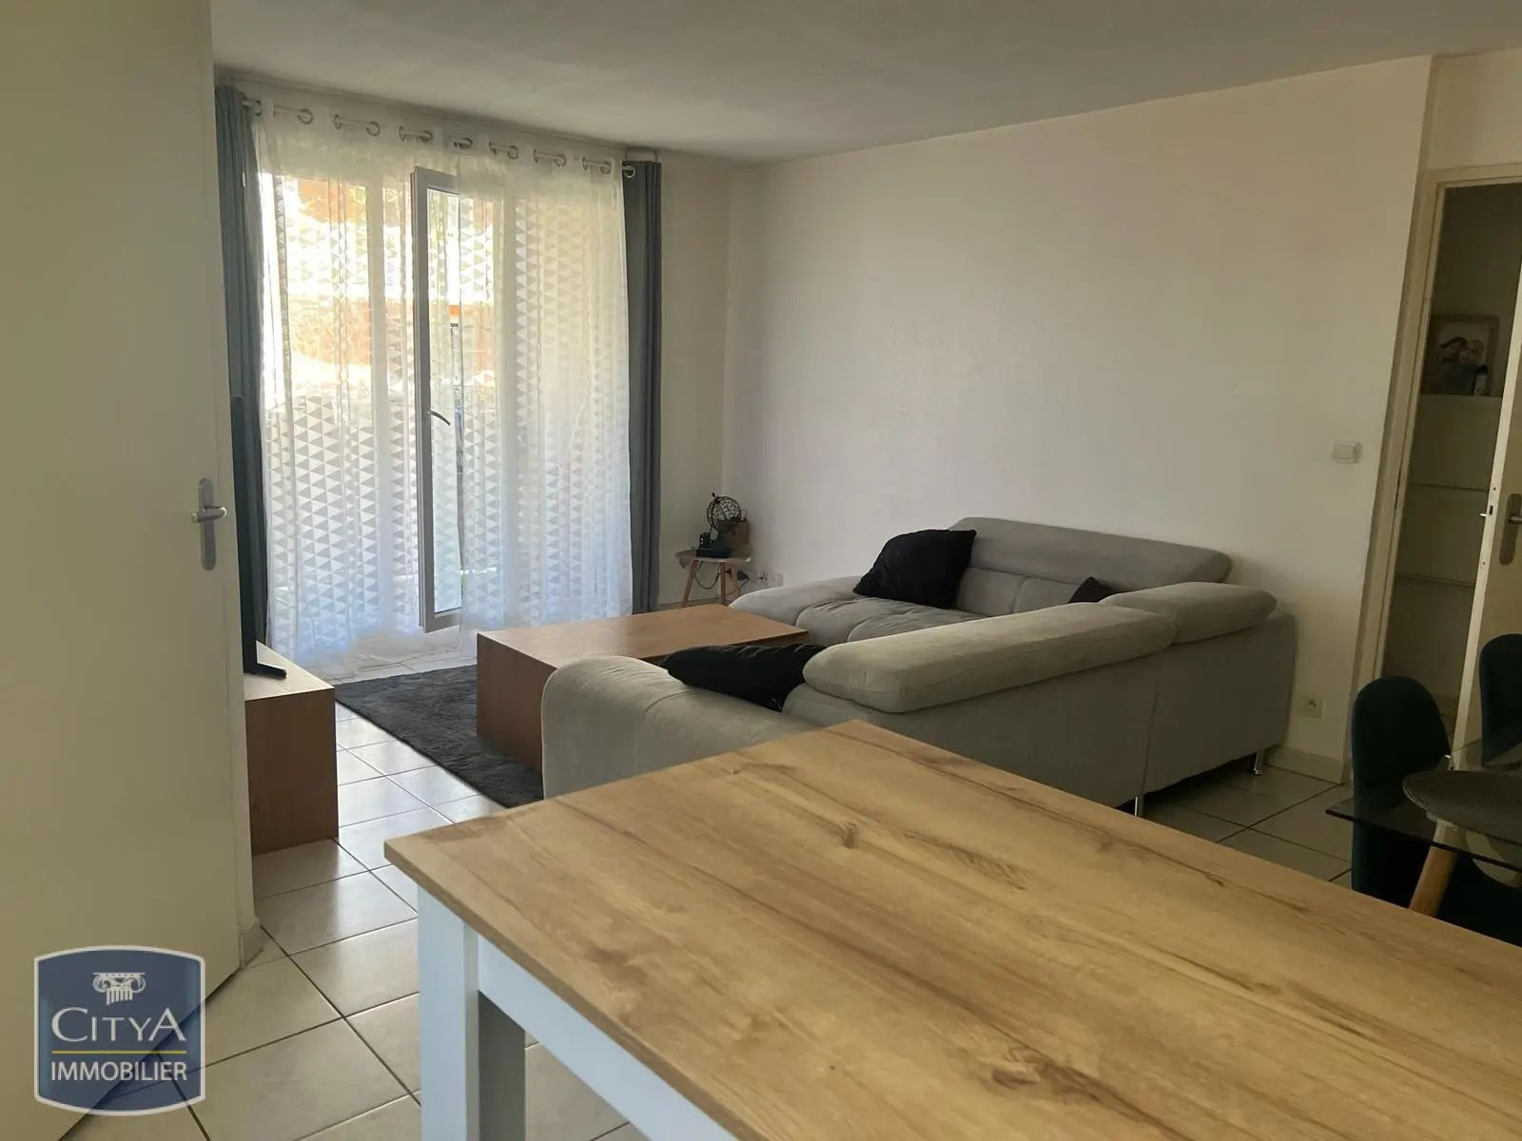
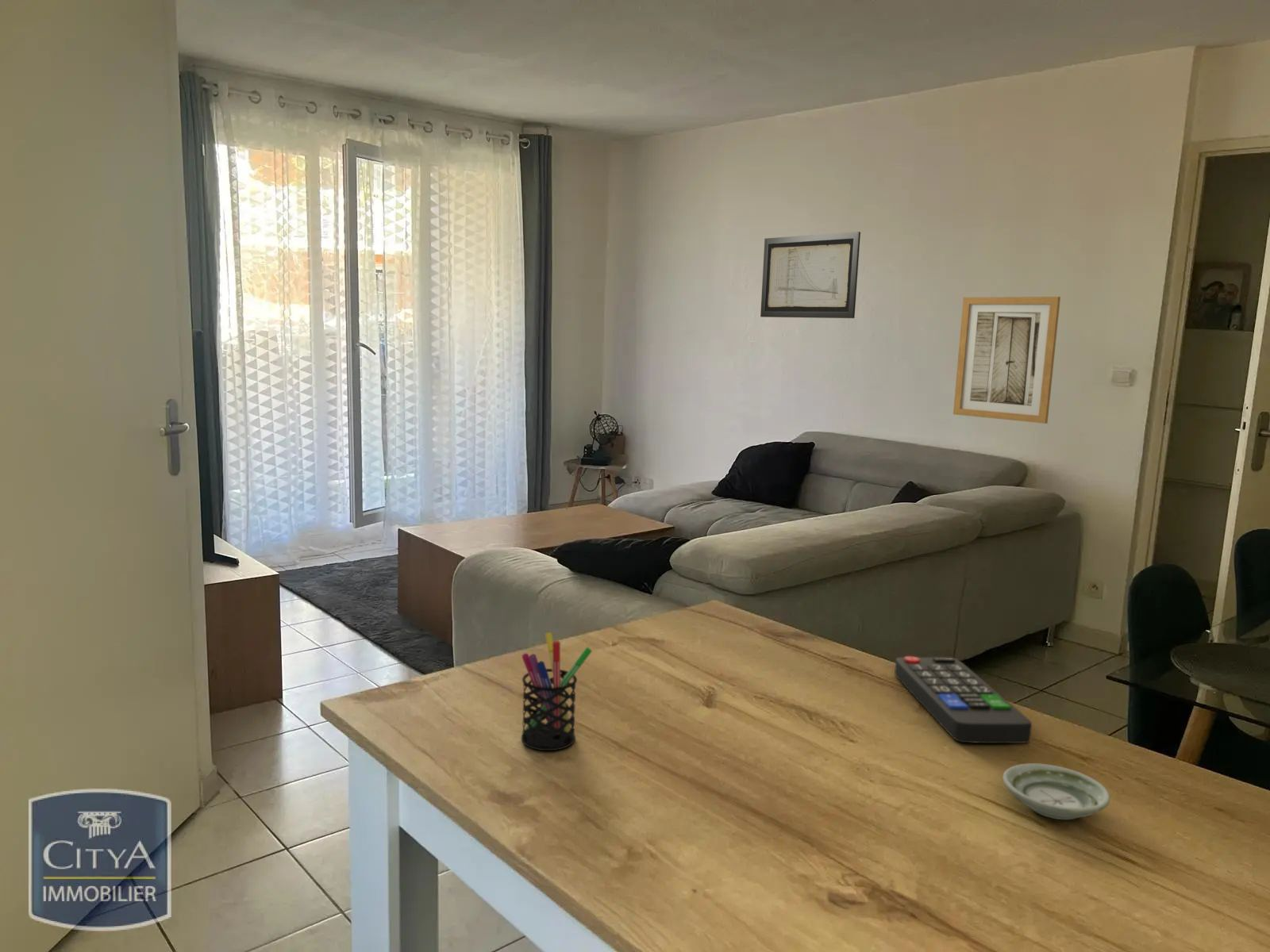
+ wall art [952,296,1061,424]
+ pen holder [521,631,593,751]
+ wall art [760,231,861,319]
+ saucer [1002,762,1111,820]
+ remote control [894,655,1033,744]
